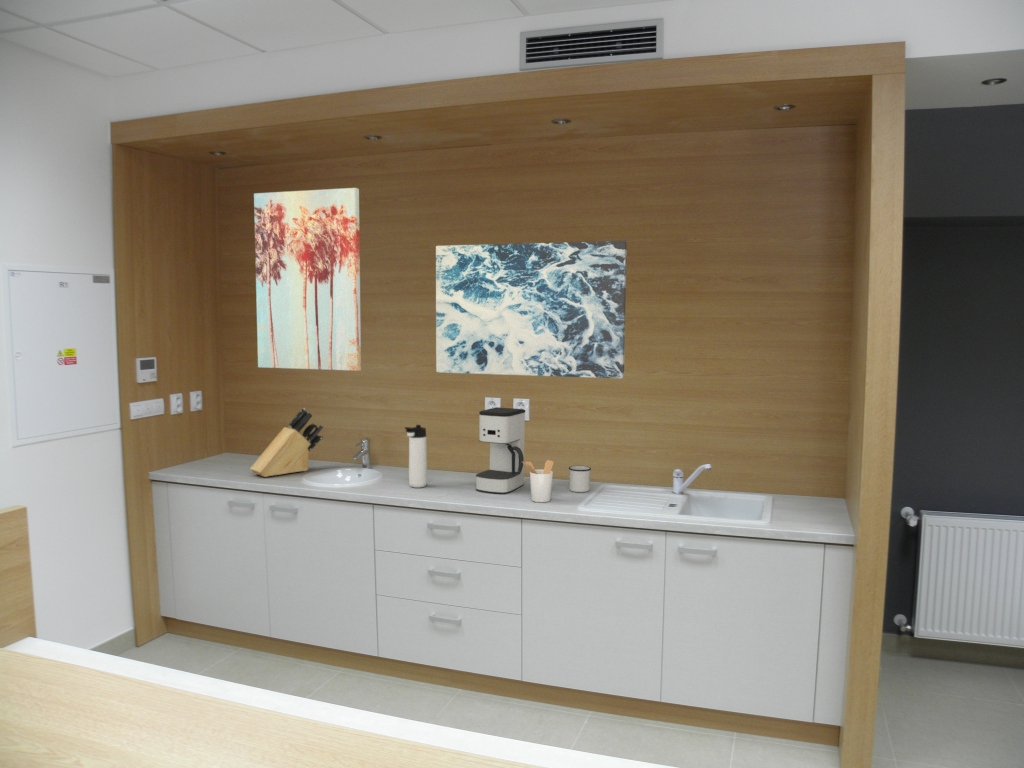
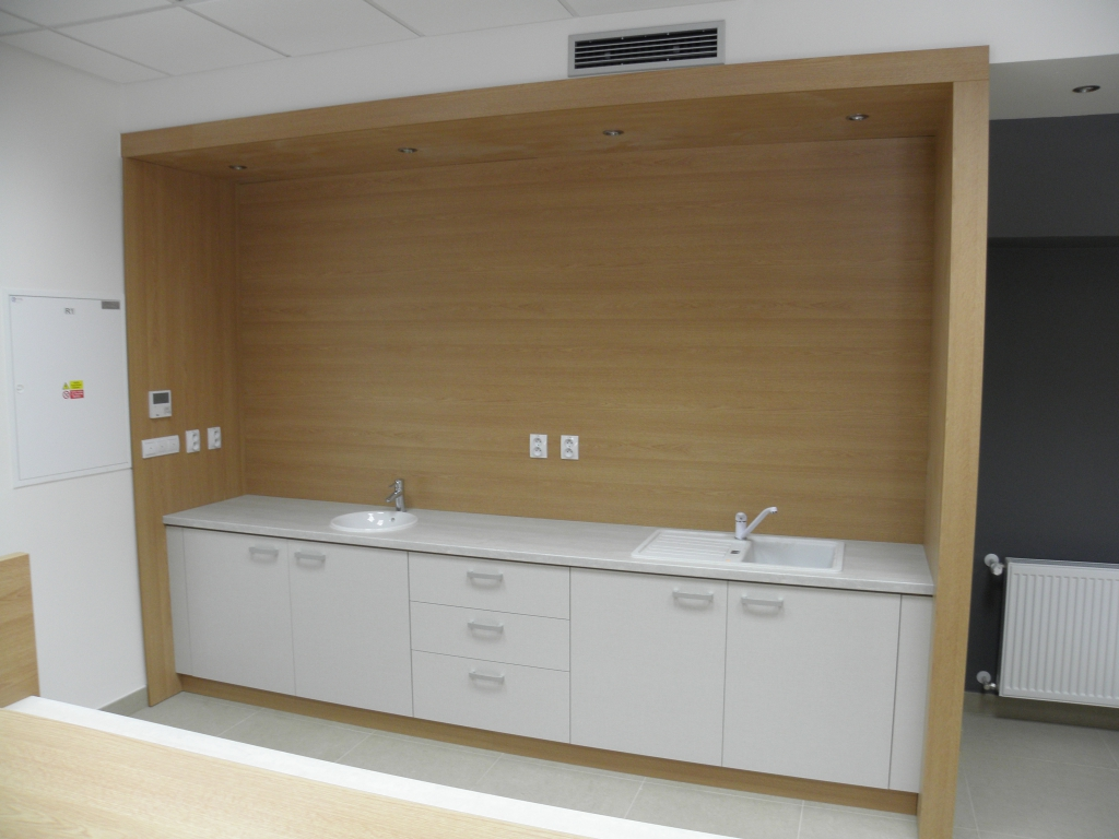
- coffee maker [475,406,526,495]
- wall art [435,240,628,379]
- wall art [253,187,362,372]
- knife block [249,407,324,478]
- utensil holder [523,459,554,503]
- mug [568,465,592,493]
- thermos bottle [404,424,428,489]
